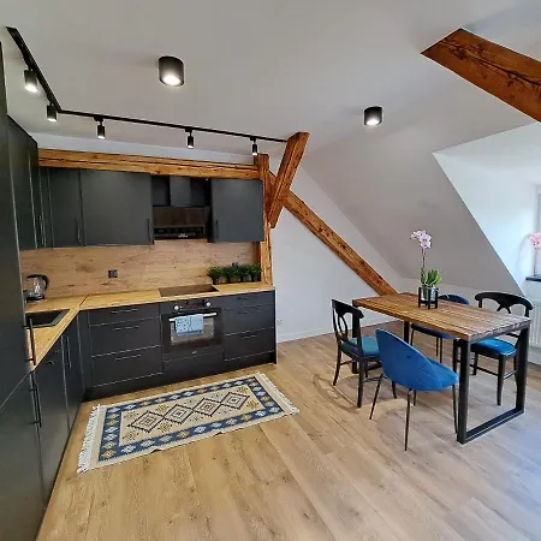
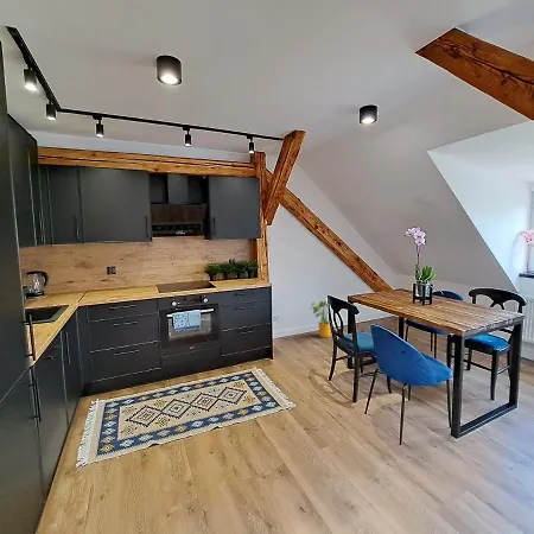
+ house plant [309,299,332,339]
